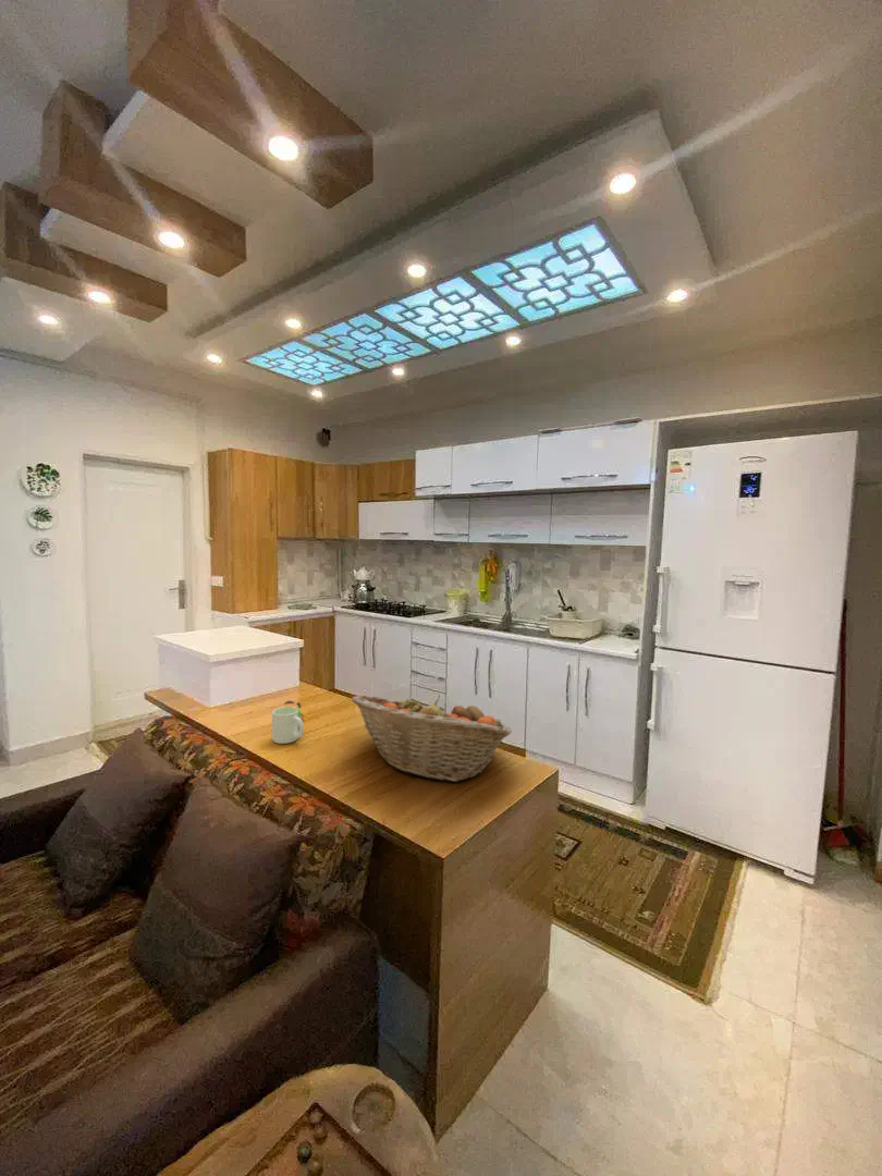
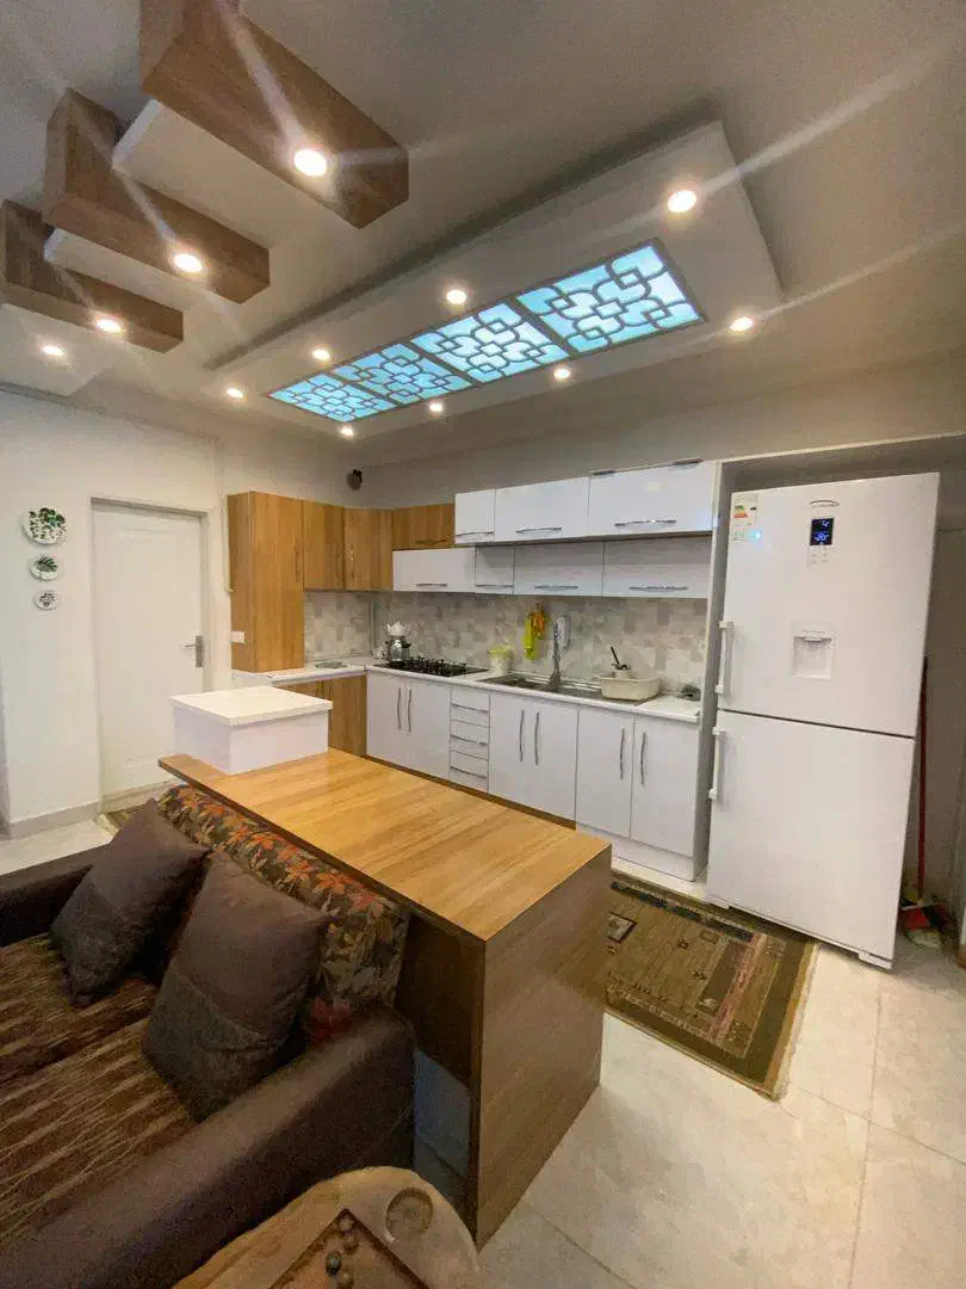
- mug [271,700,305,745]
- fruit basket [351,694,513,783]
